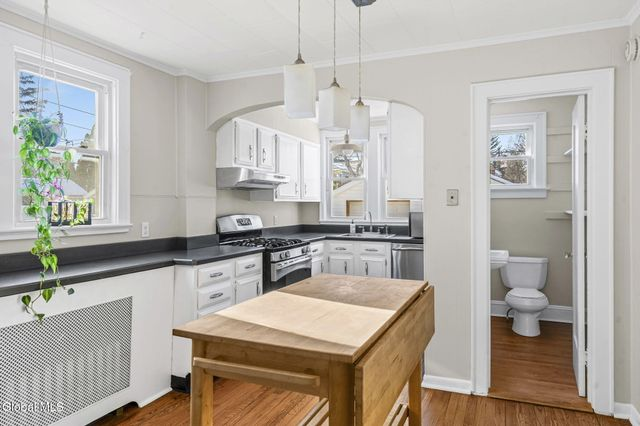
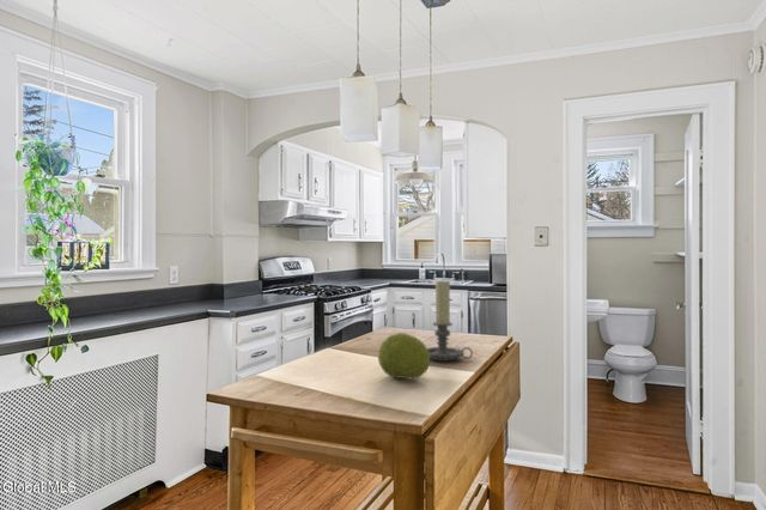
+ fruit [377,332,431,381]
+ candle holder [426,280,474,362]
